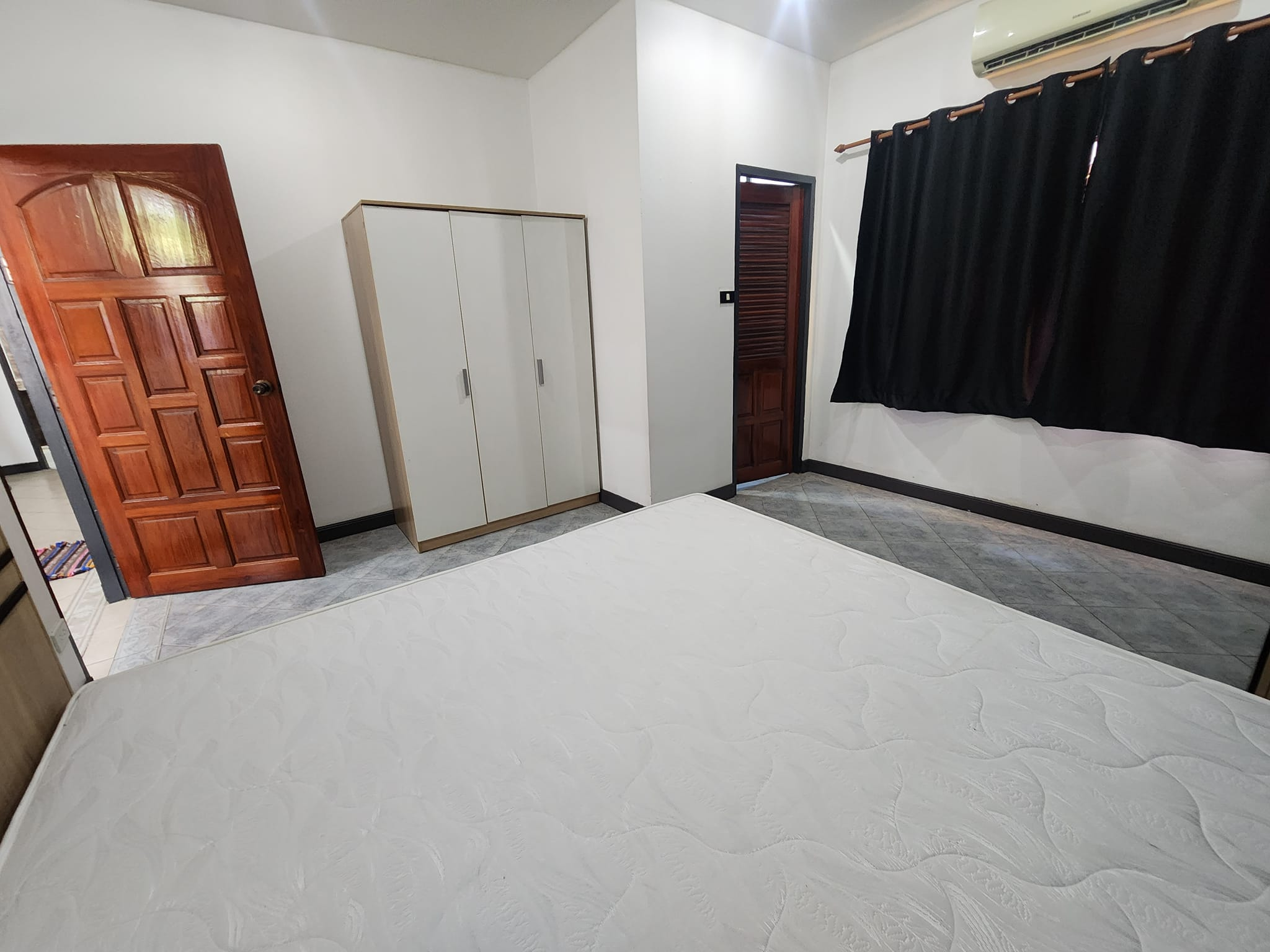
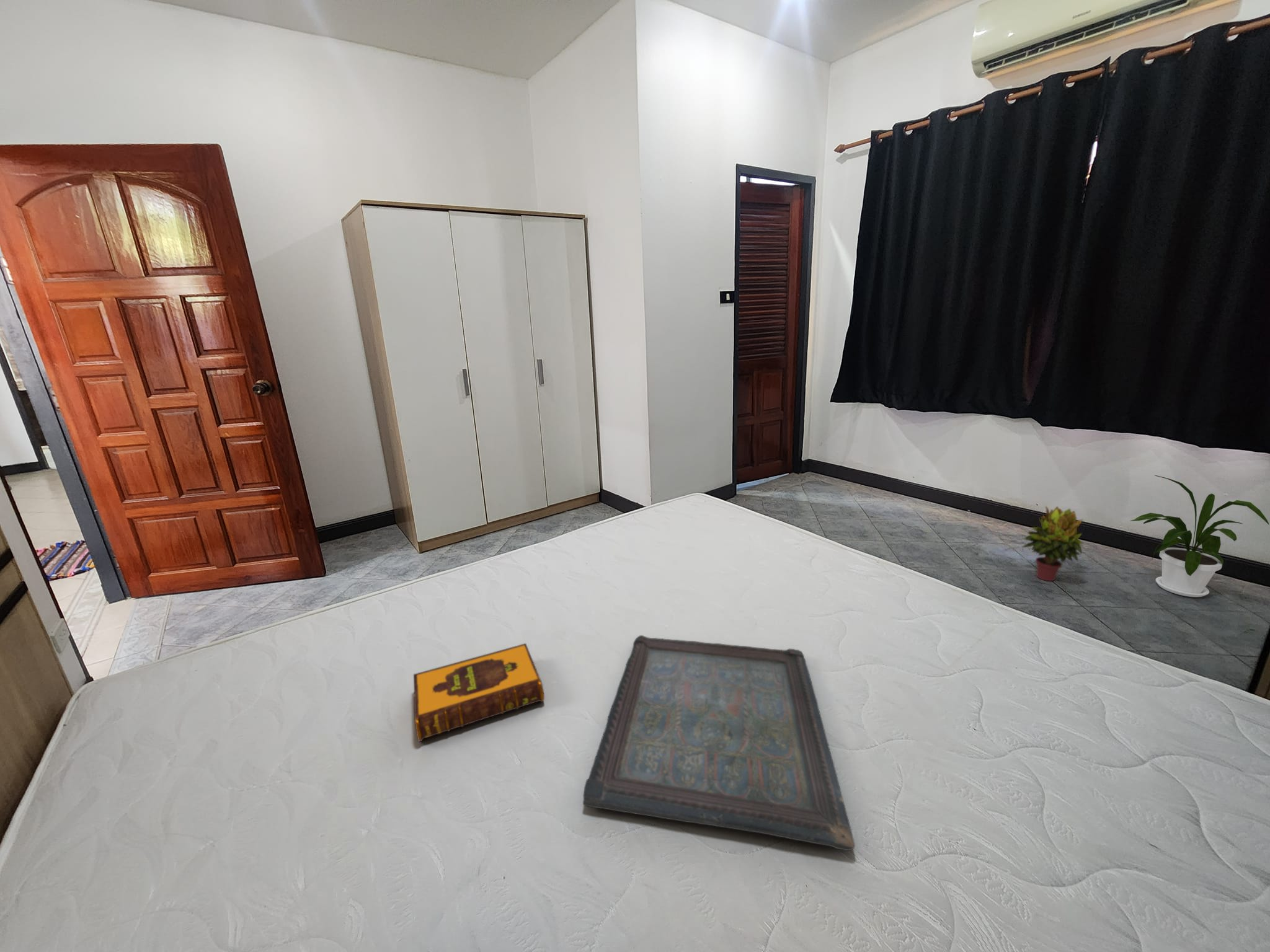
+ serving tray [582,635,856,851]
+ house plant [1130,475,1270,597]
+ potted plant [1021,505,1084,581]
+ hardback book [413,643,545,742]
